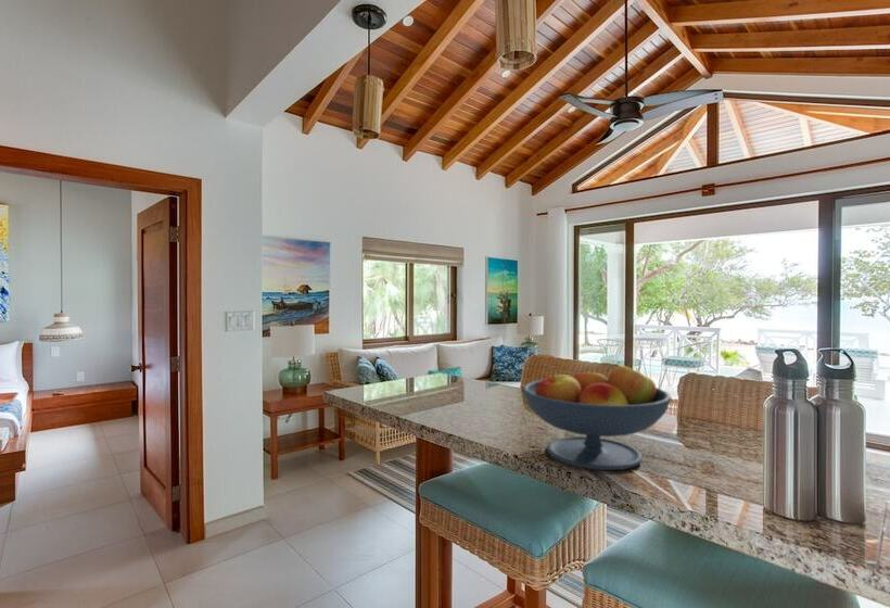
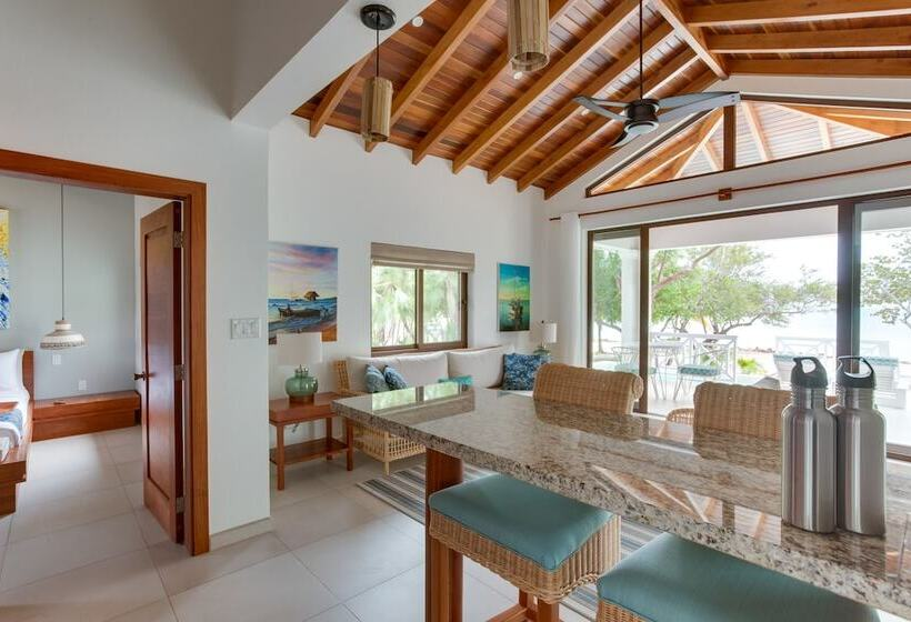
- fruit bowl [521,365,673,471]
